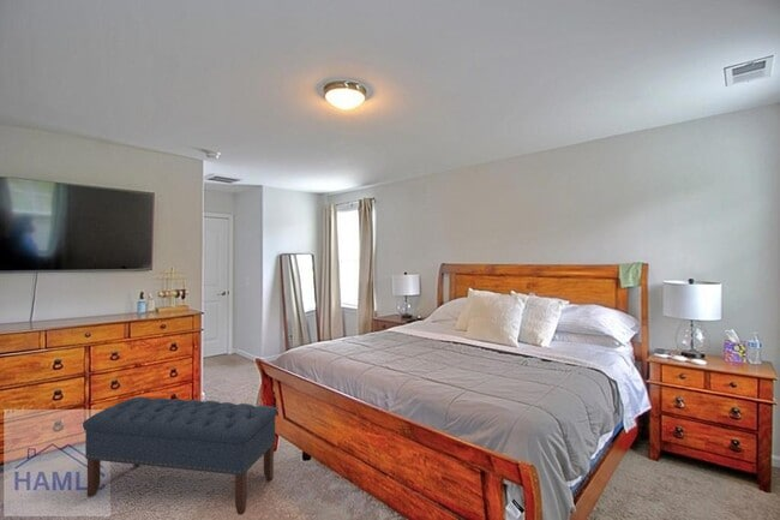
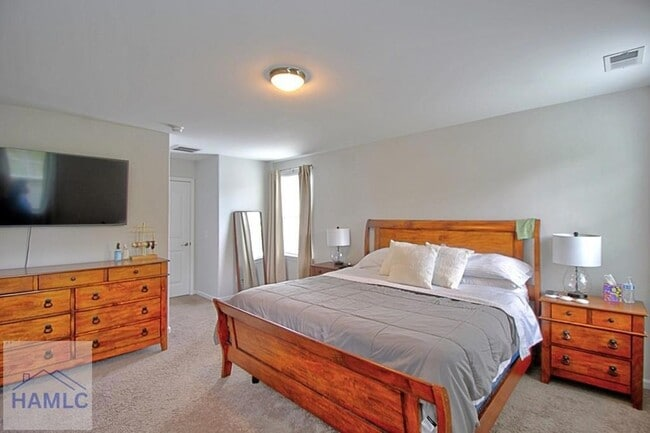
- bench [82,395,278,516]
